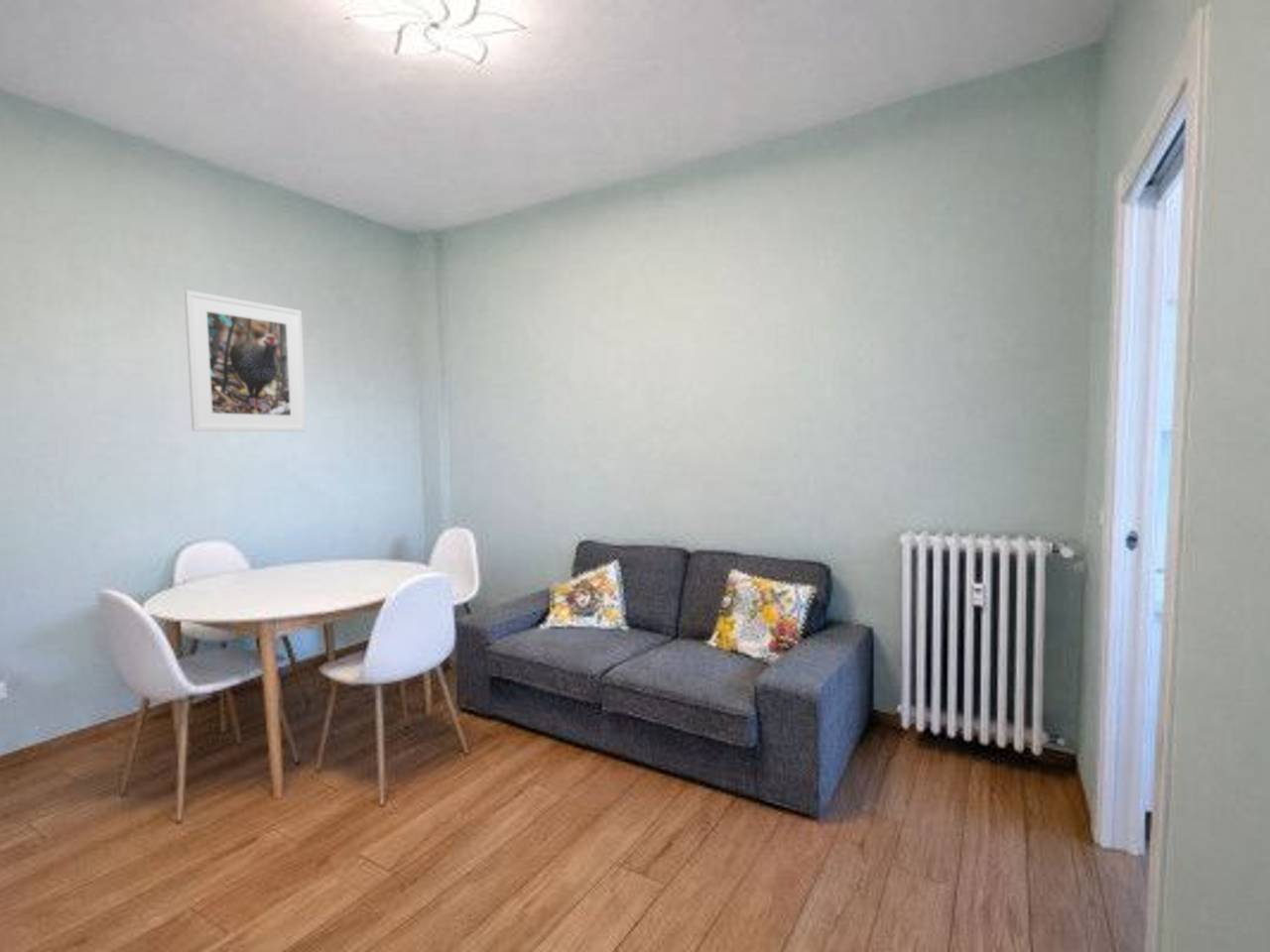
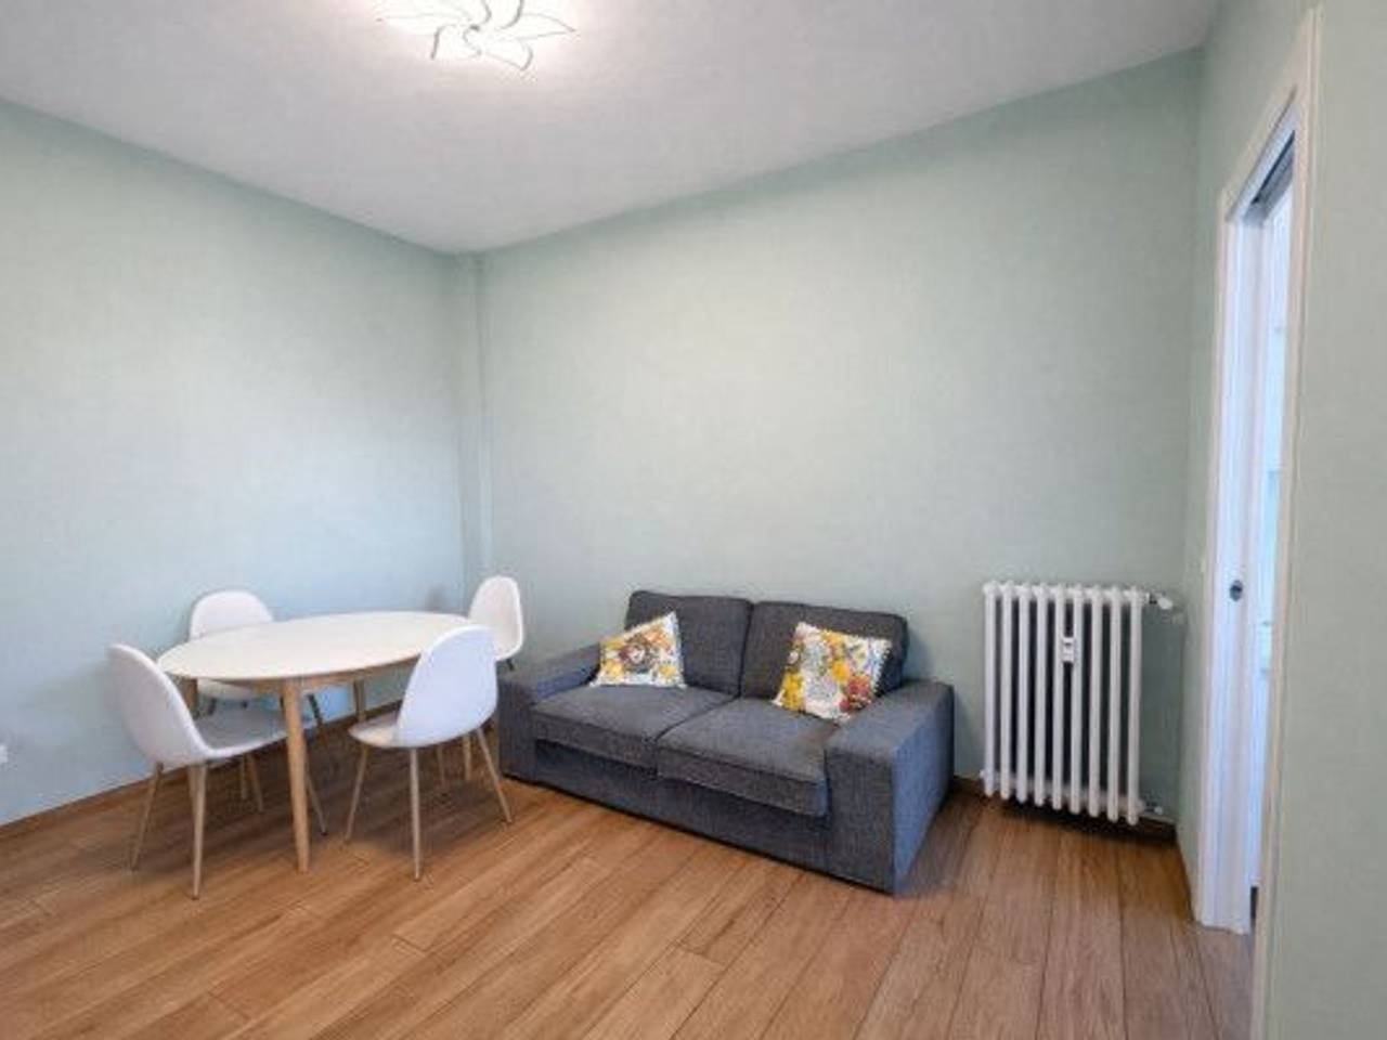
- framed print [184,290,308,432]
